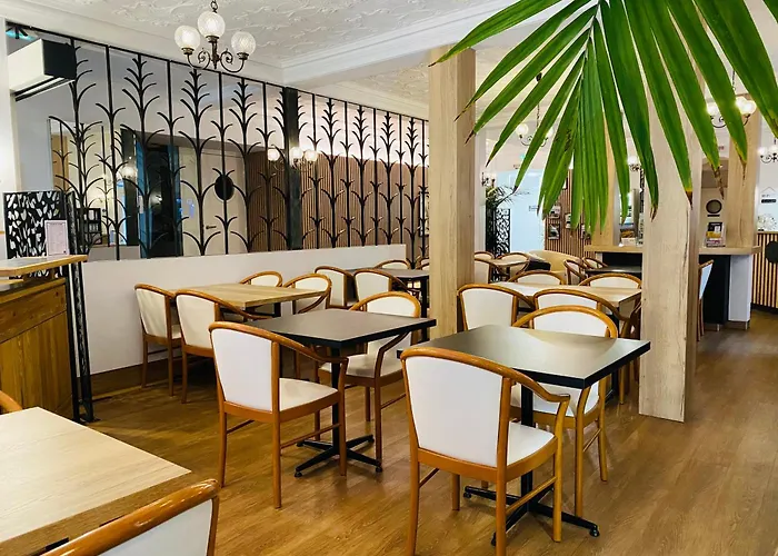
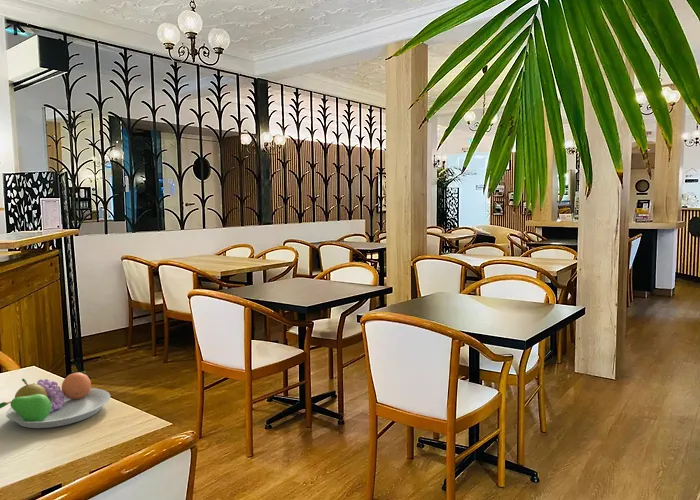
+ fruit bowl [0,370,111,429]
